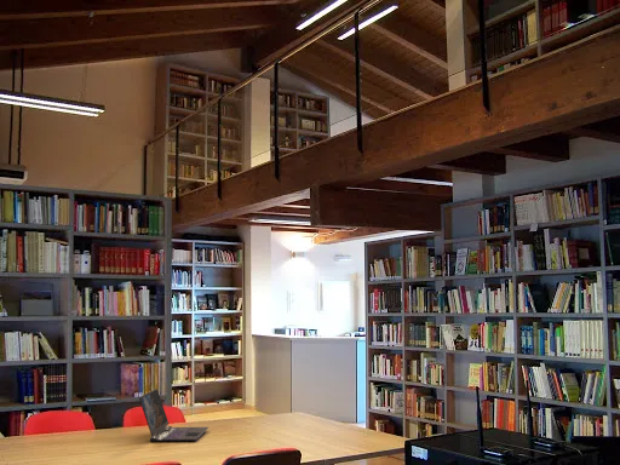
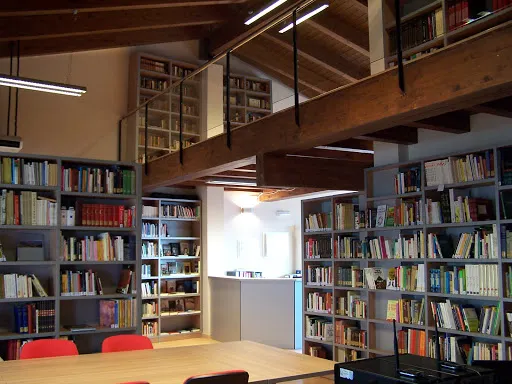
- laptop [138,388,209,443]
